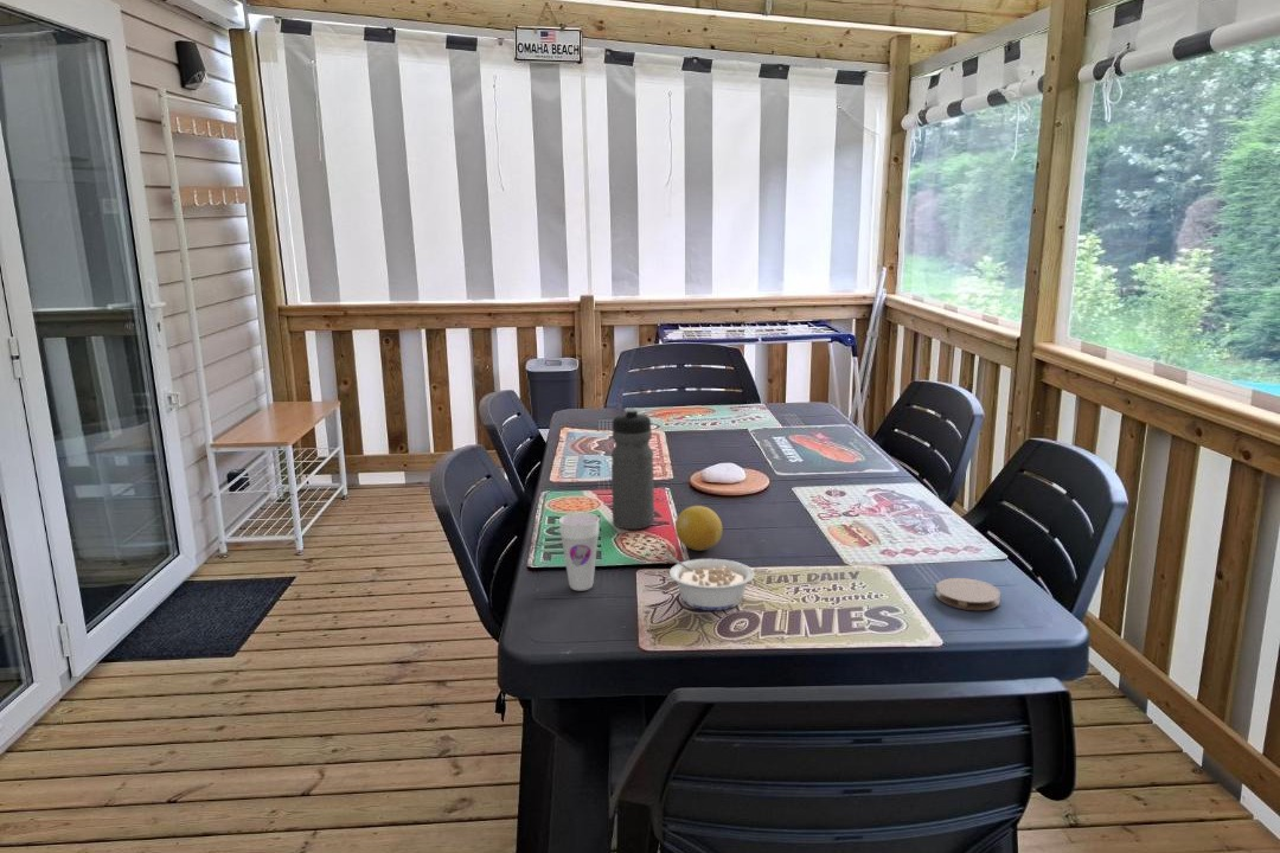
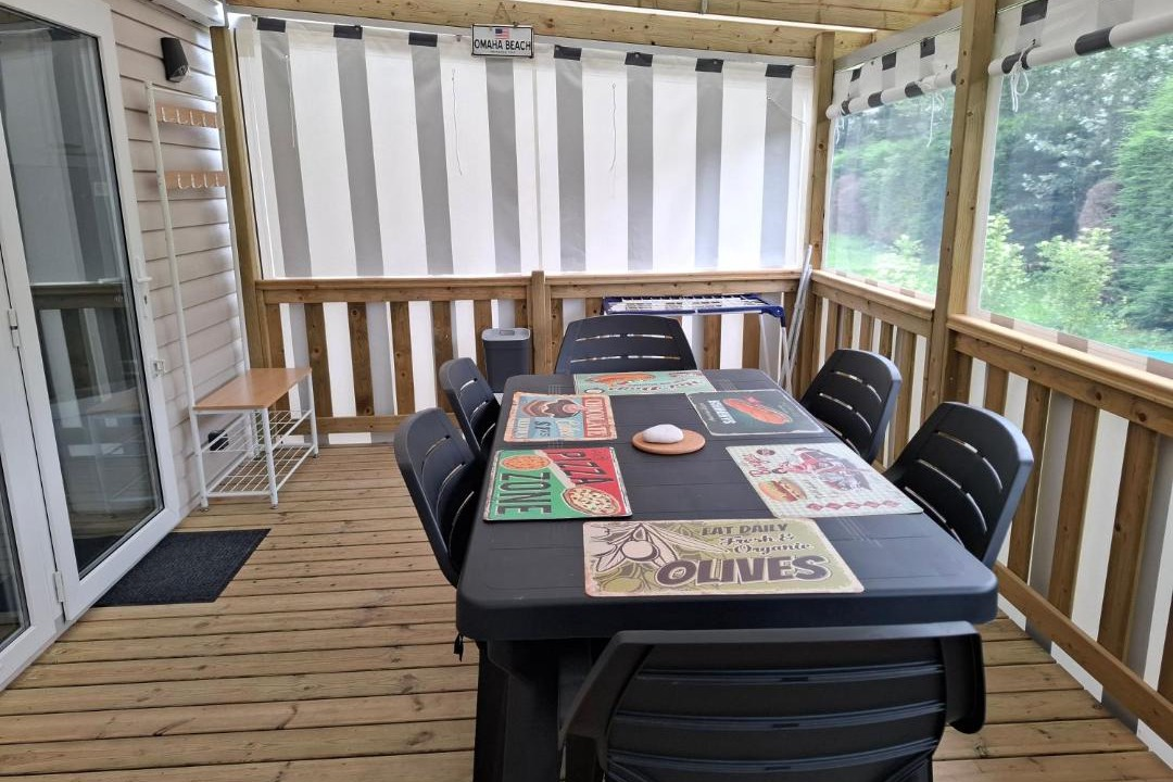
- cup [558,512,601,592]
- water bottle [610,406,655,531]
- legume [663,552,756,611]
- fruit [674,505,723,552]
- coaster [935,577,1001,611]
